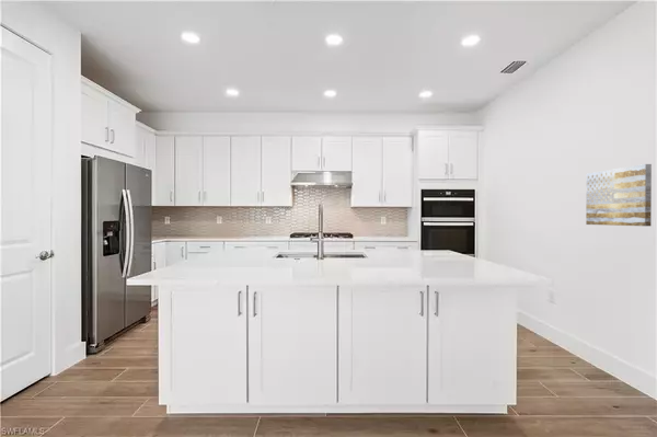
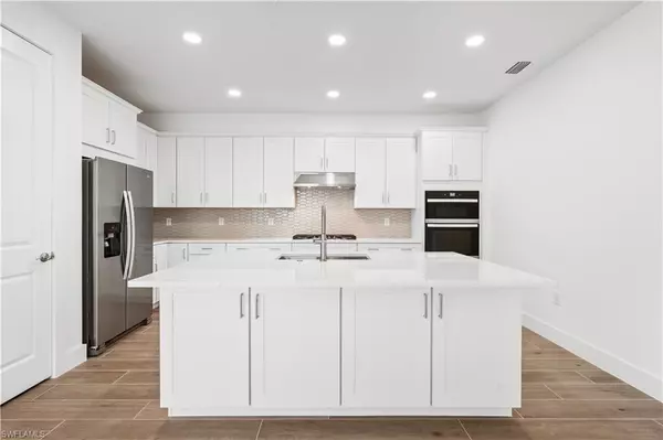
- wall art [585,163,653,227]
